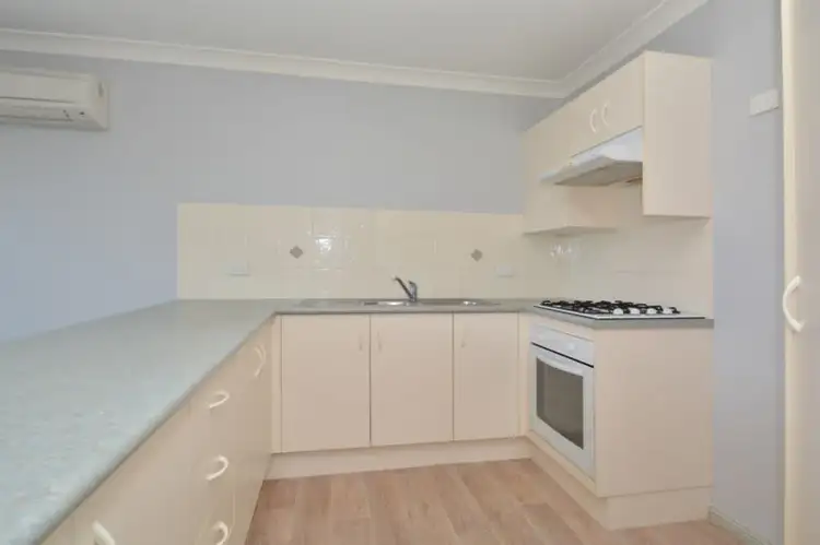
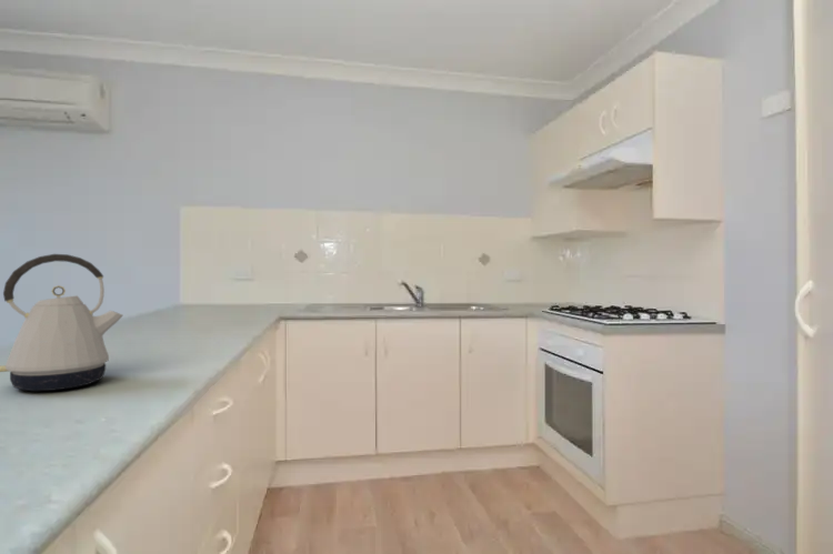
+ kettle [0,253,124,392]
